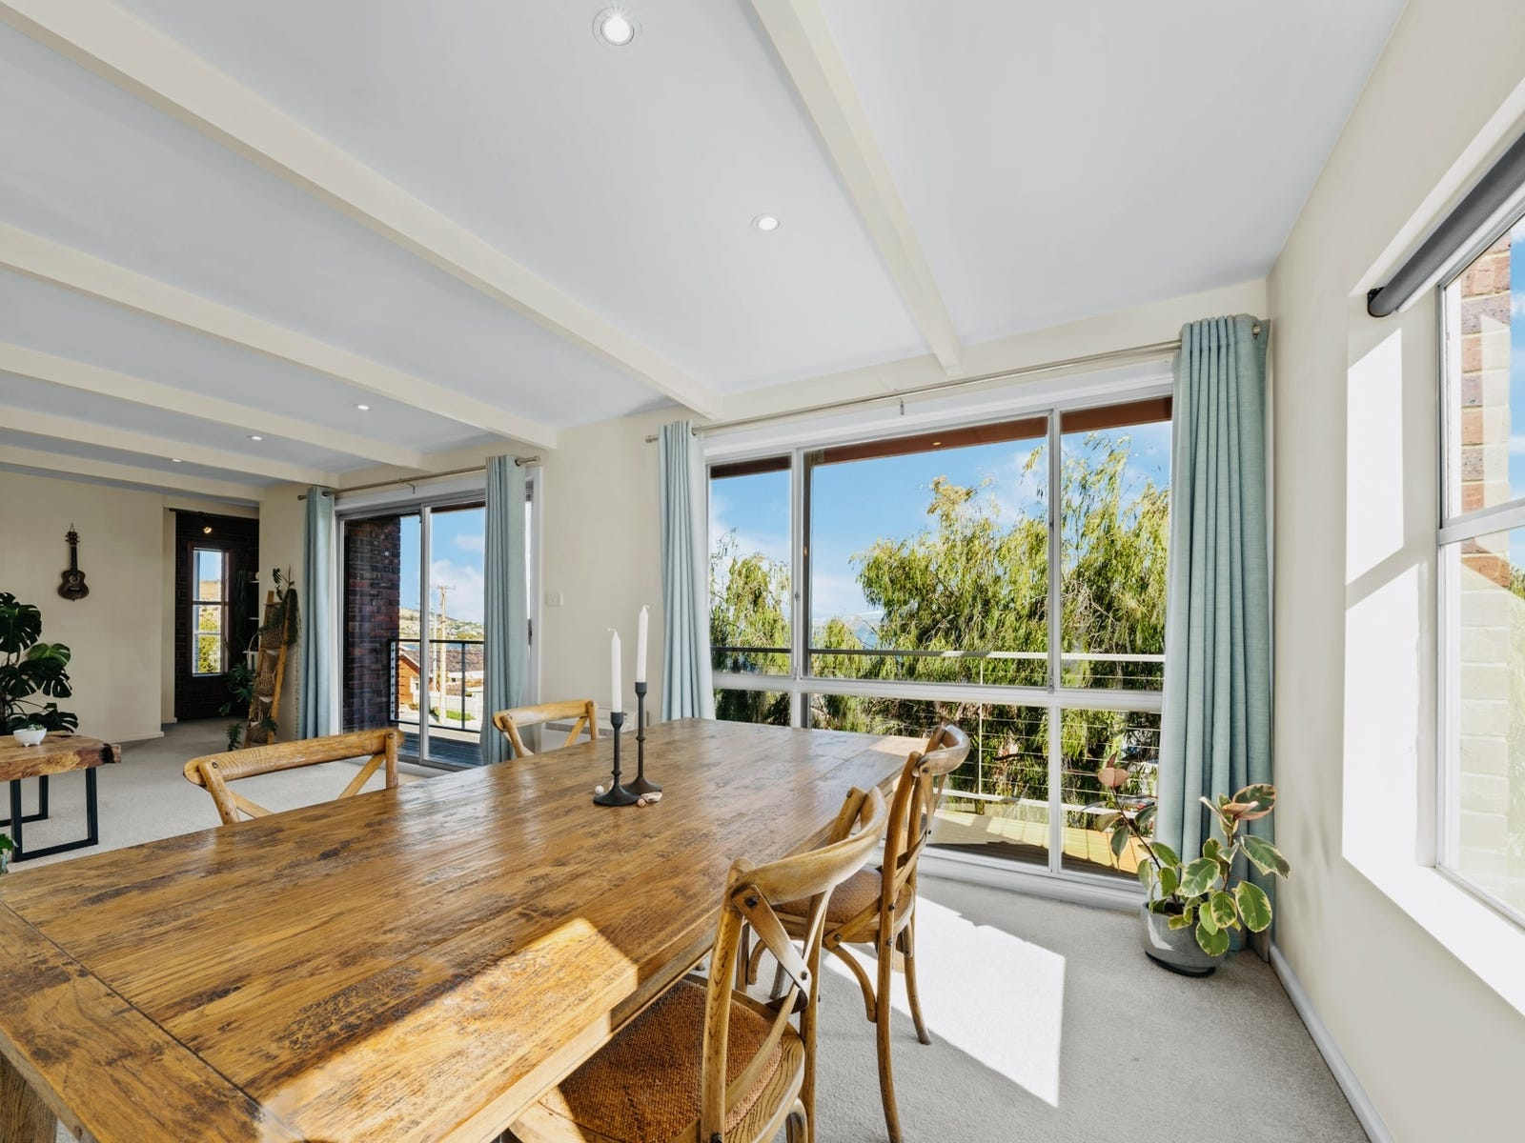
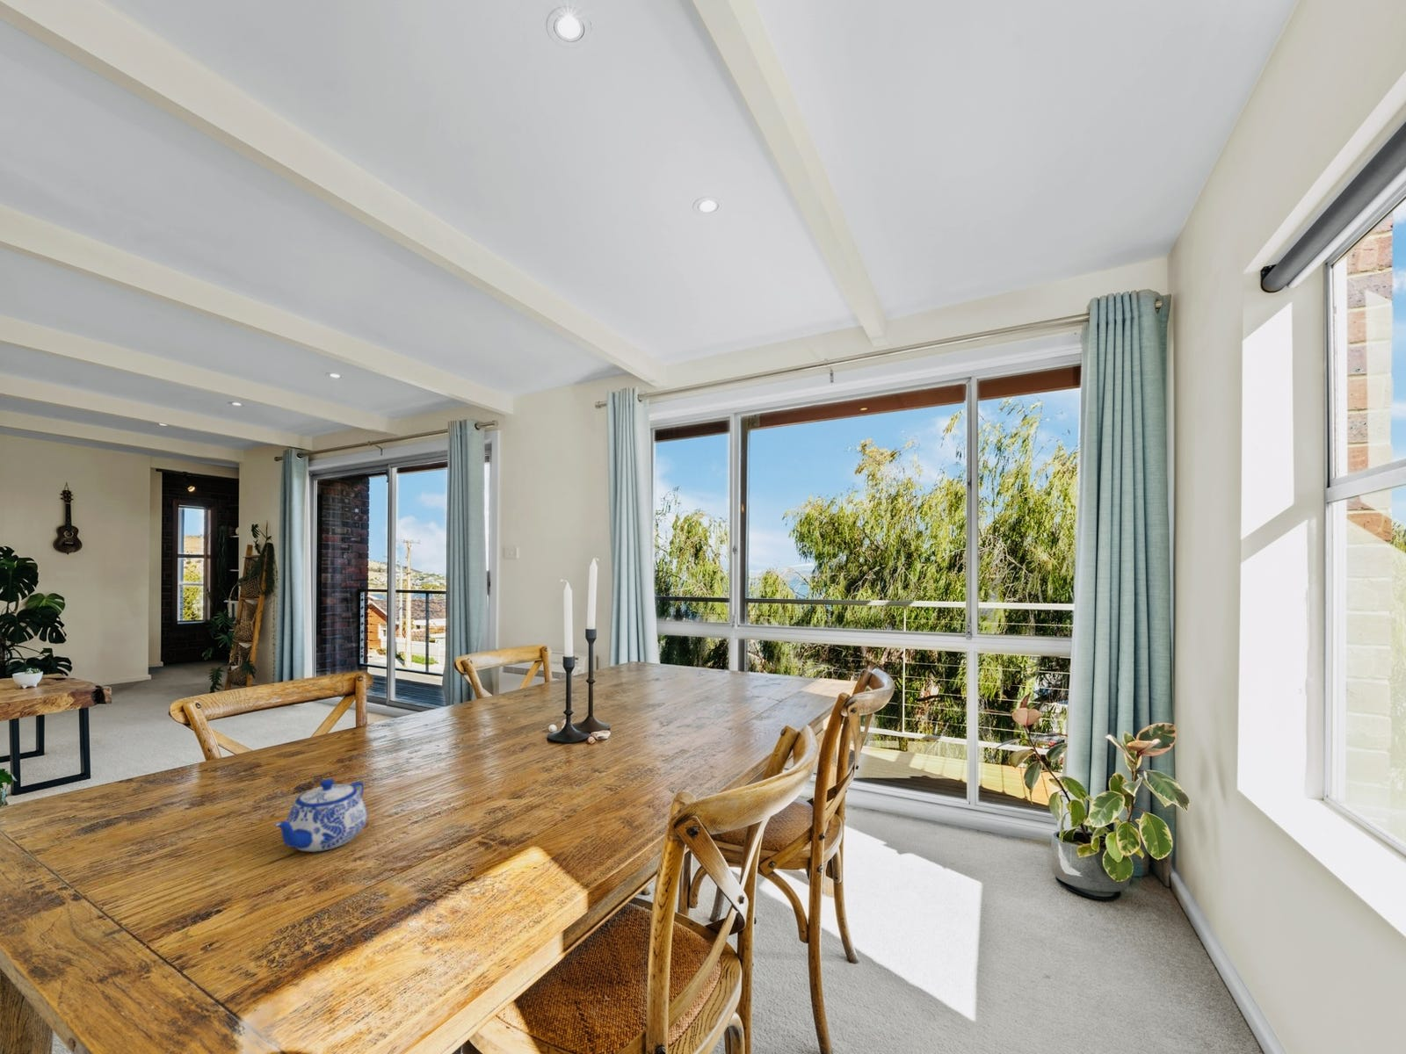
+ teapot [273,778,369,852]
